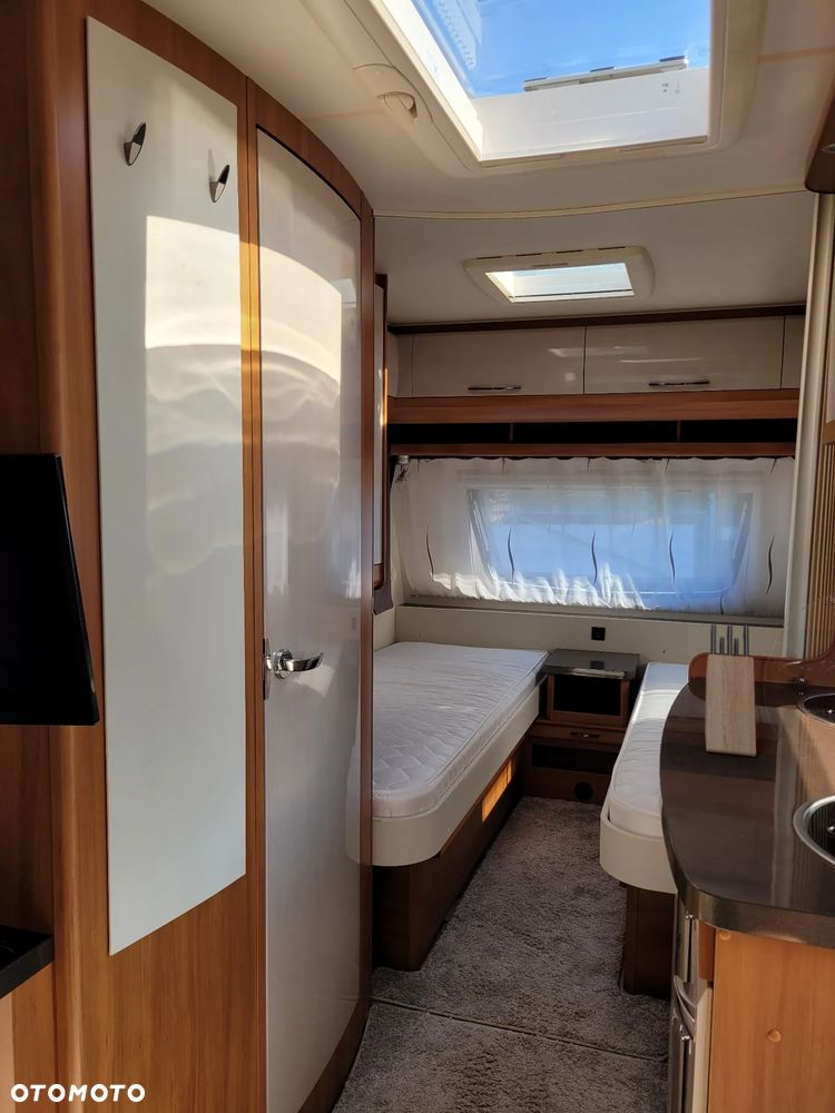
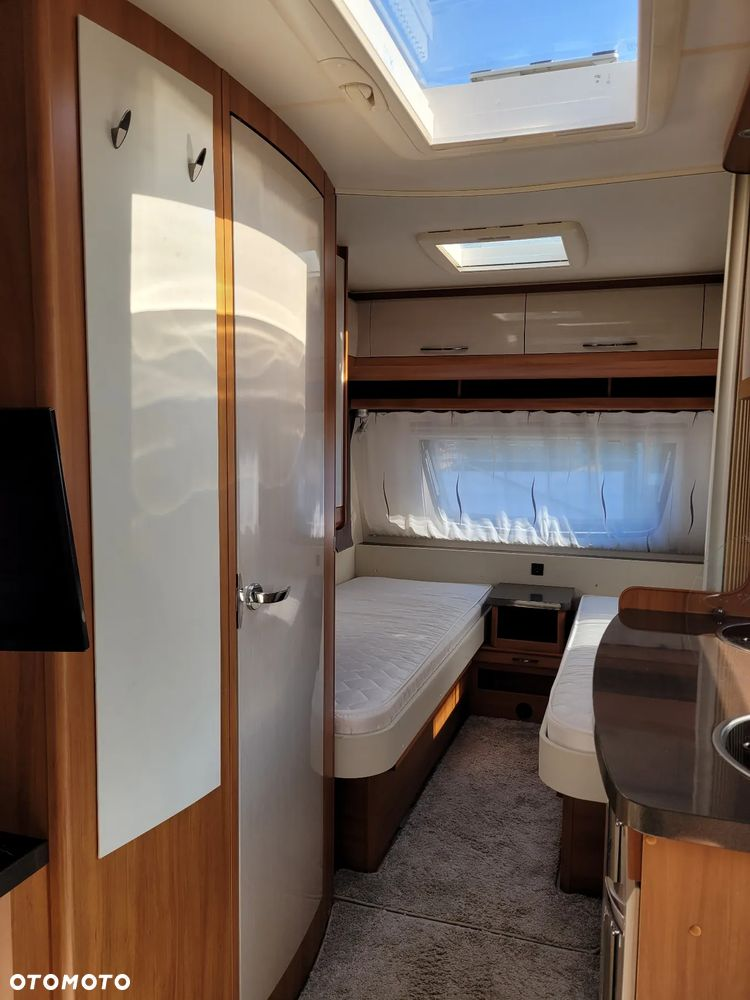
- knife block [704,623,757,758]
